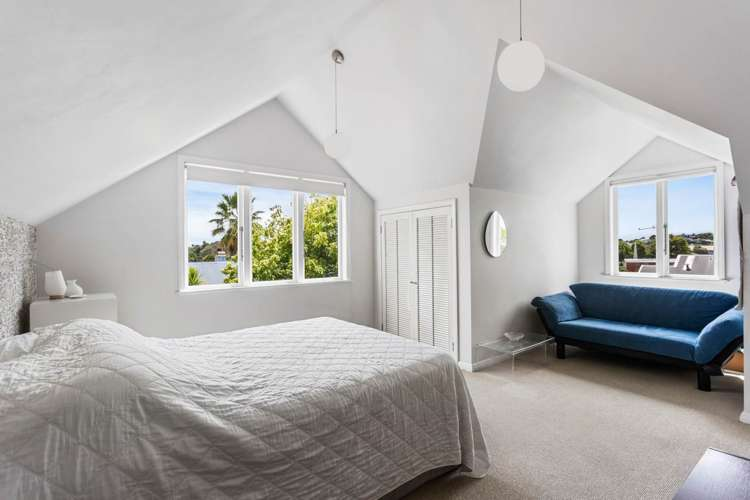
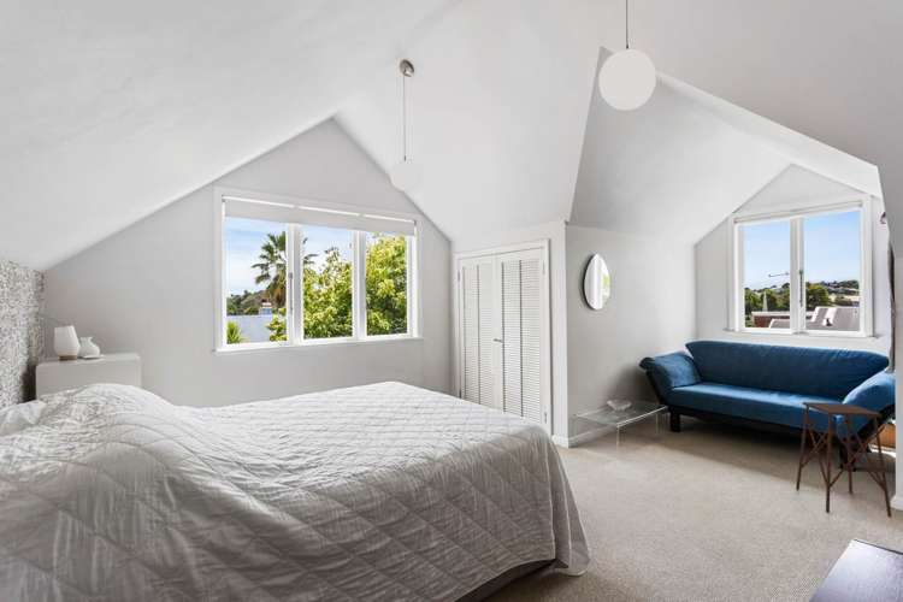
+ side table [795,401,893,519]
